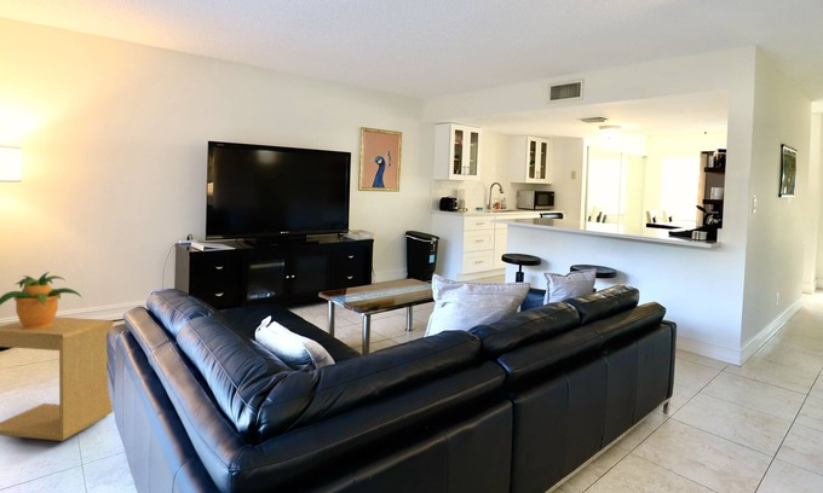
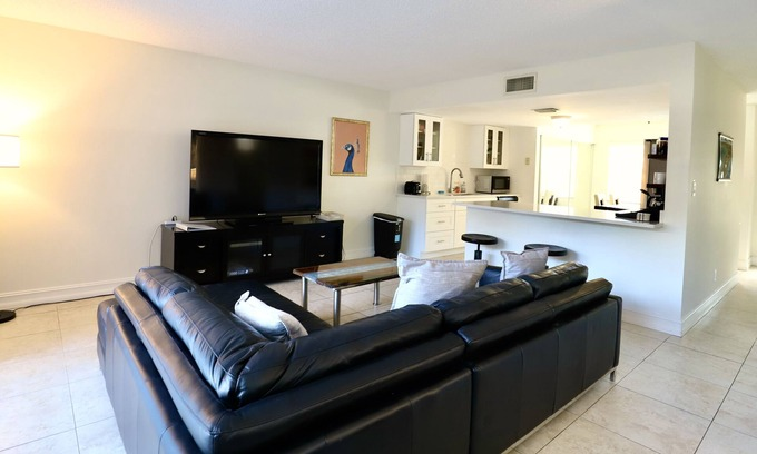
- potted plant [0,271,82,329]
- side table [0,315,114,442]
